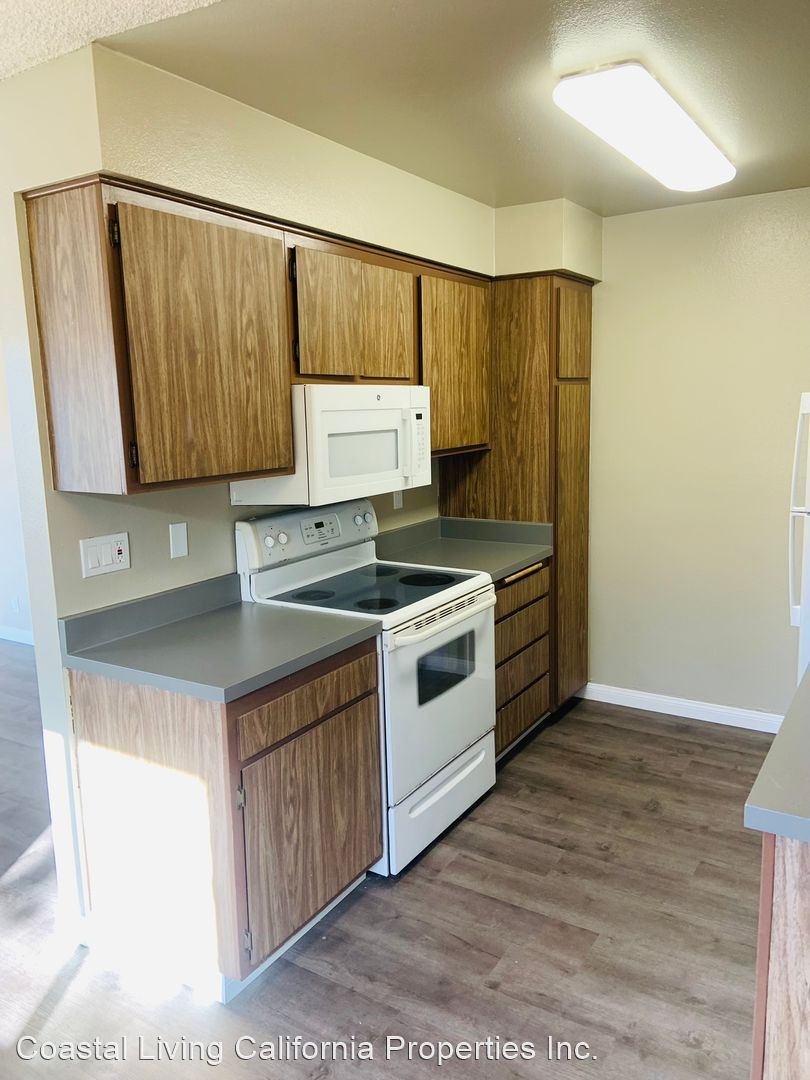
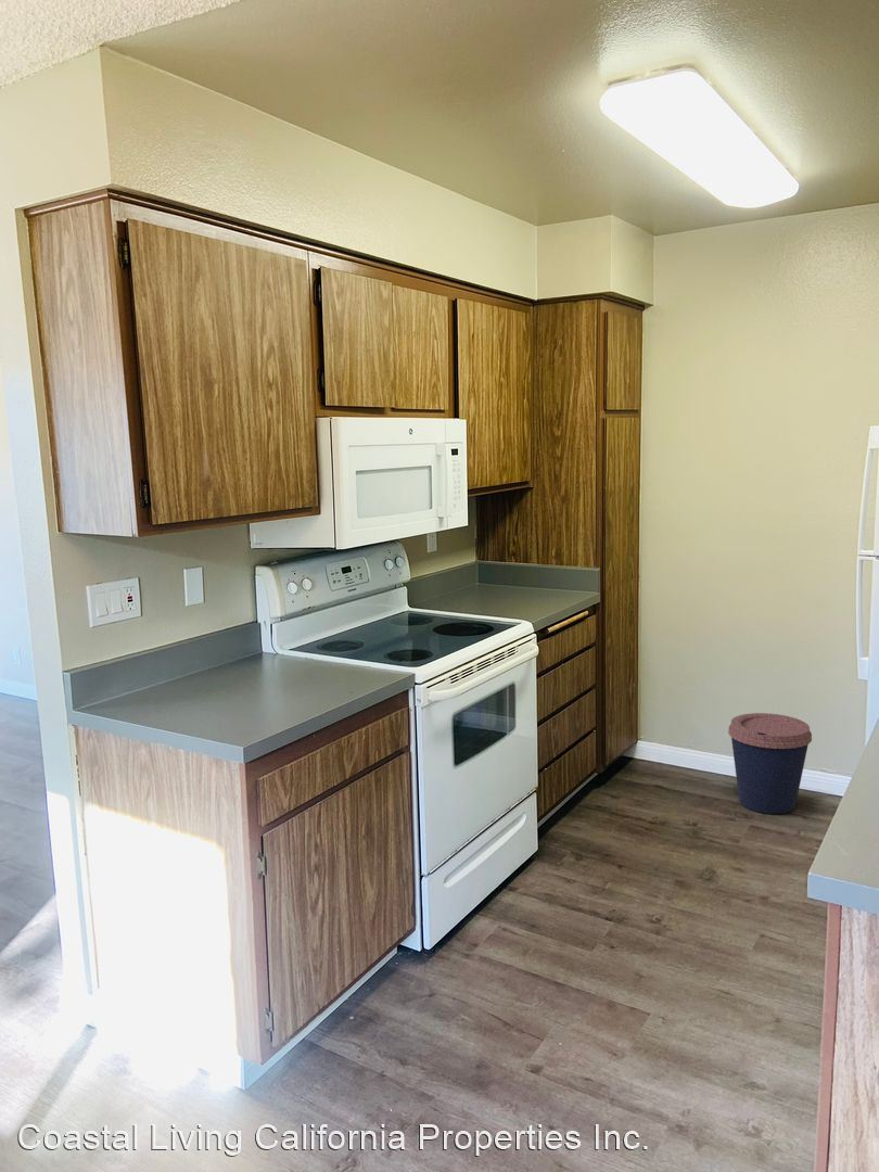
+ coffee cup [727,712,813,815]
